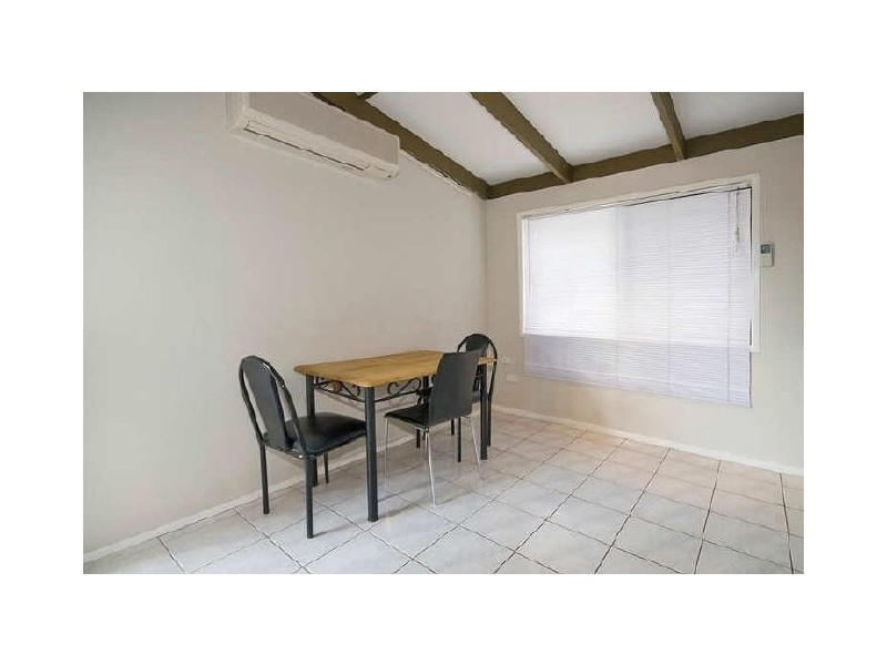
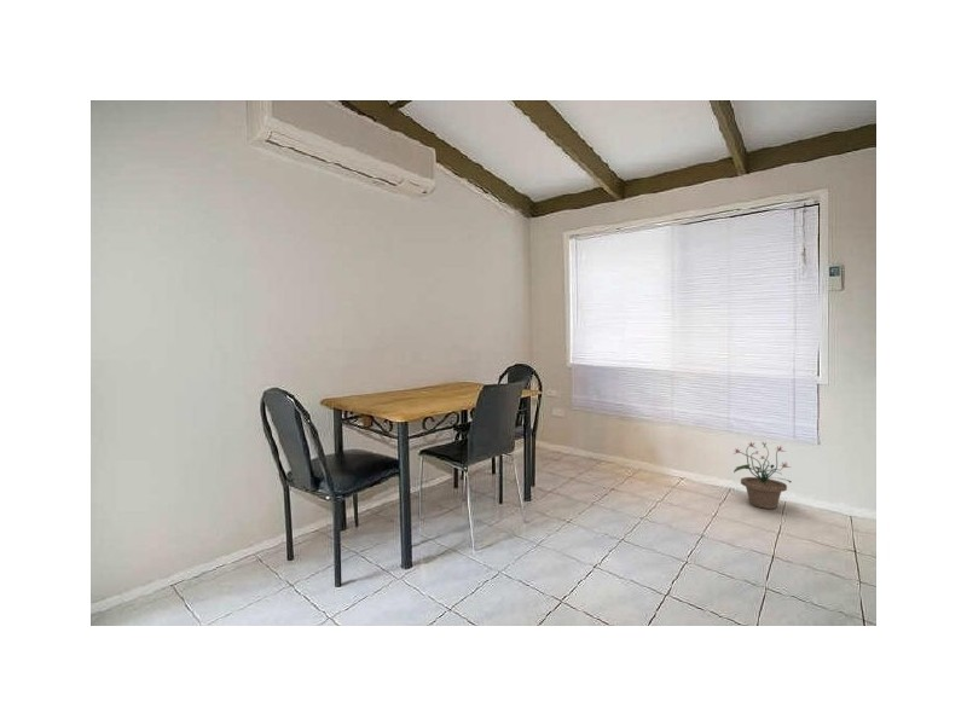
+ potted plant [733,441,793,510]
